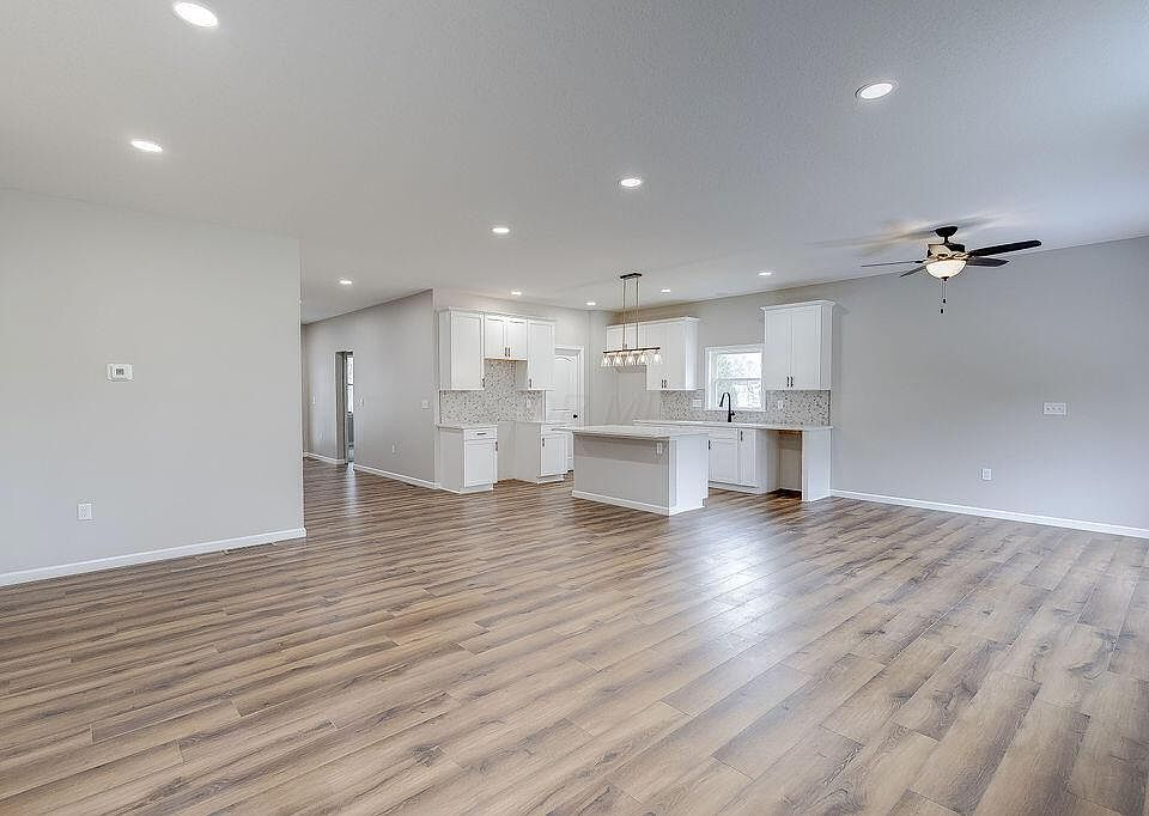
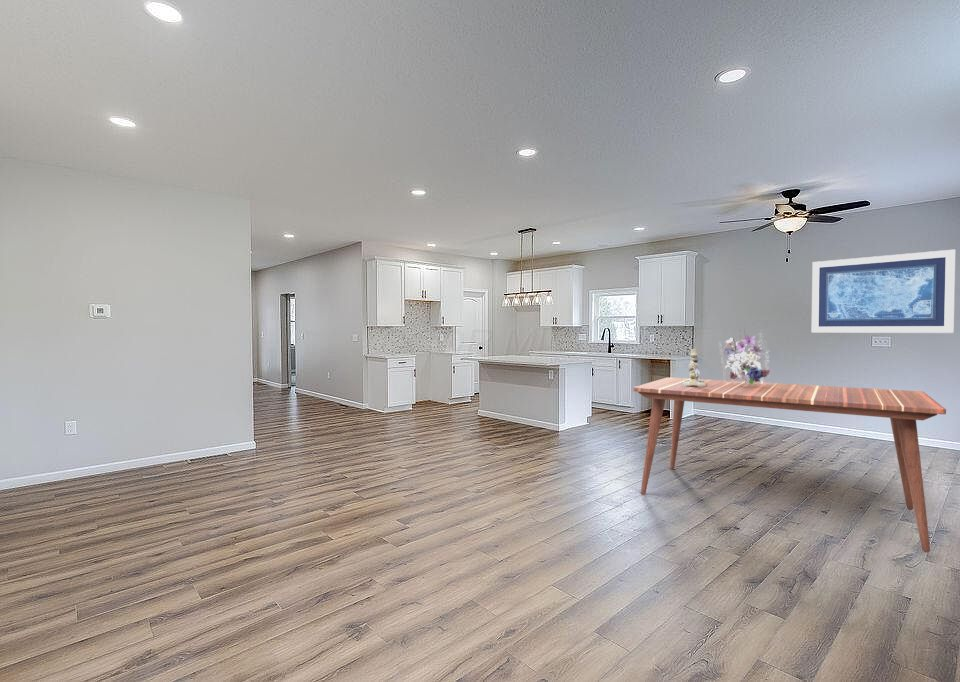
+ candlestick [682,348,707,387]
+ dining table [632,376,947,554]
+ bouquet [718,324,772,384]
+ wall art [811,249,957,334]
